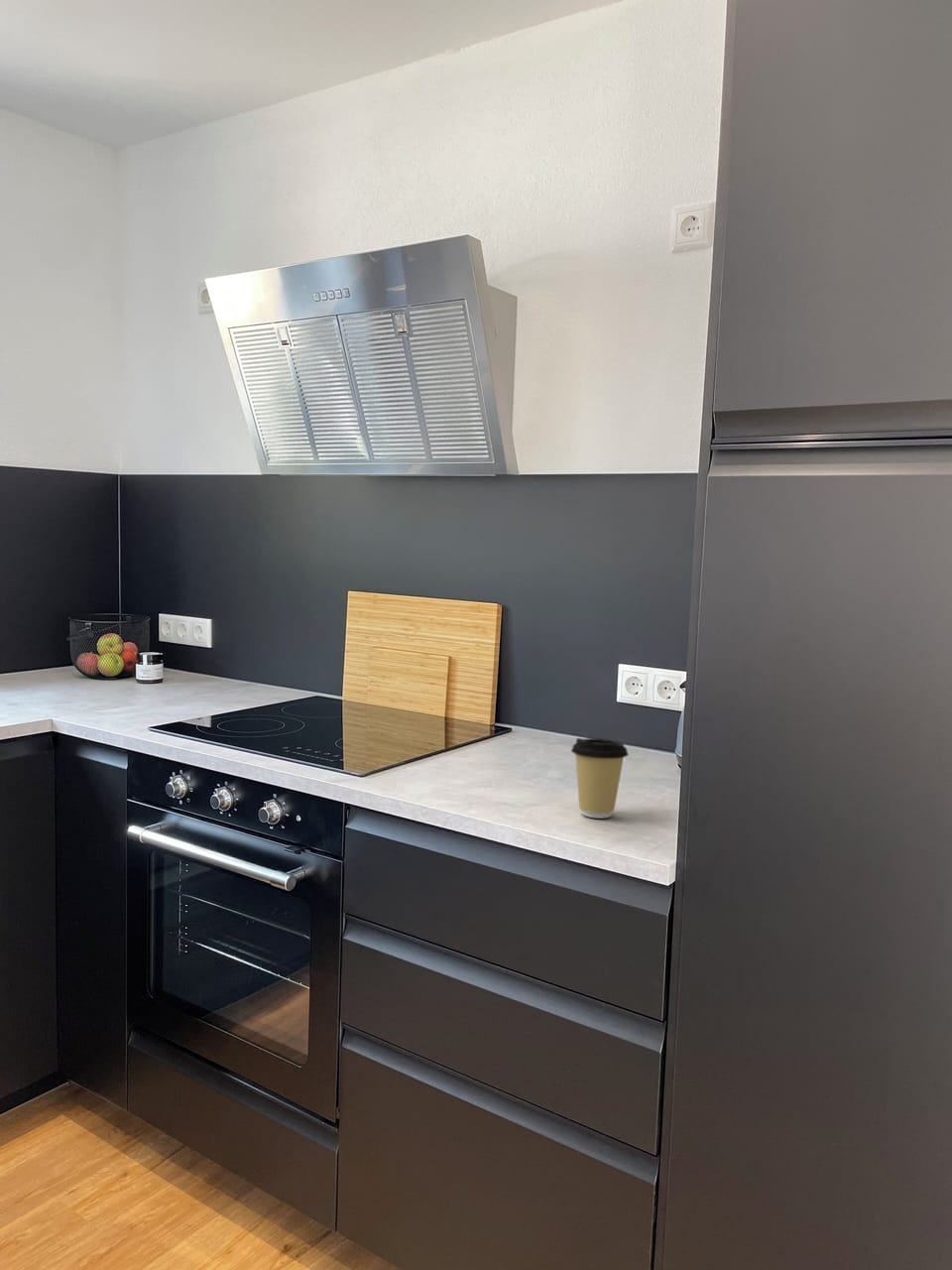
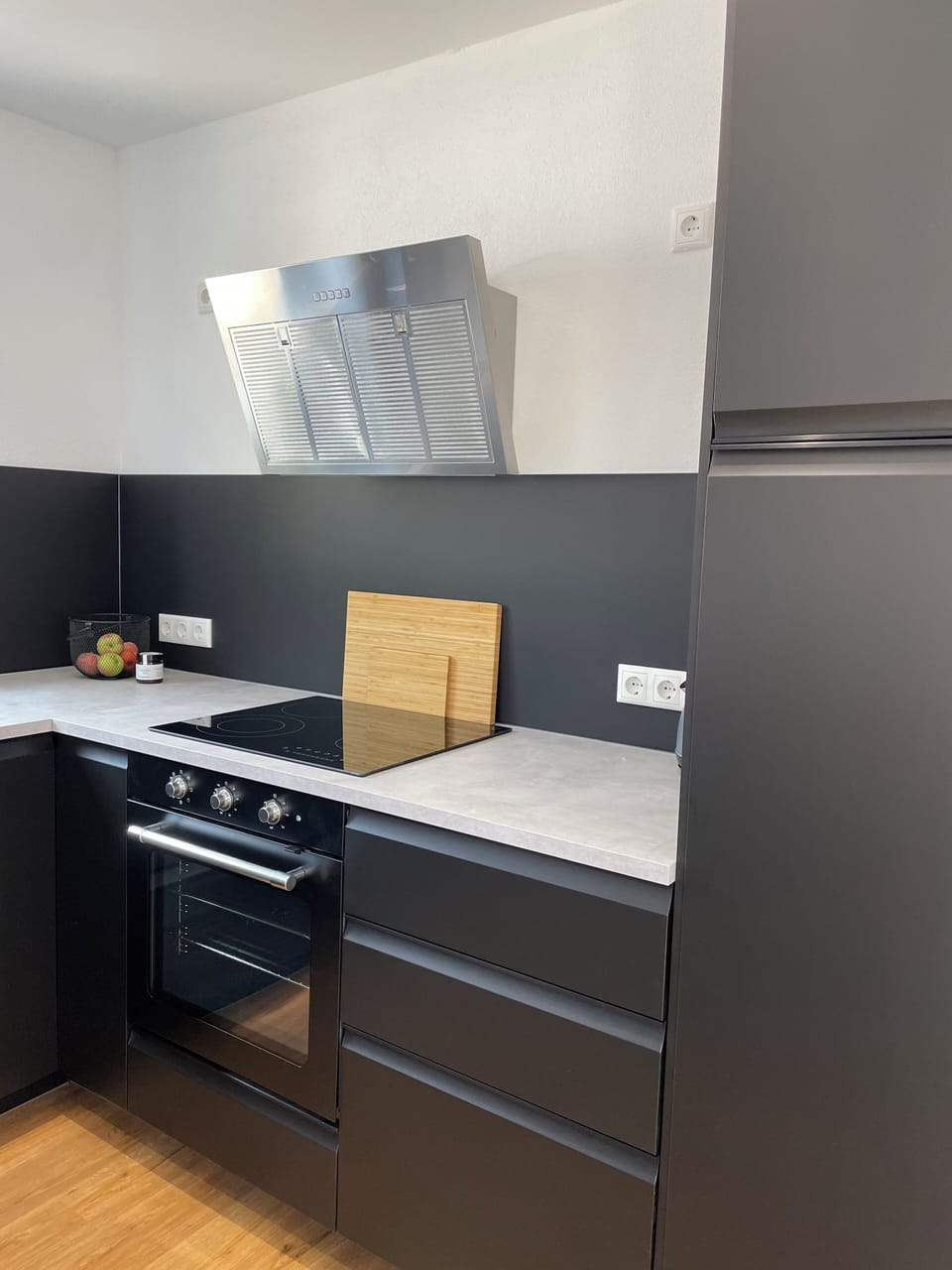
- coffee cup [570,737,630,820]
